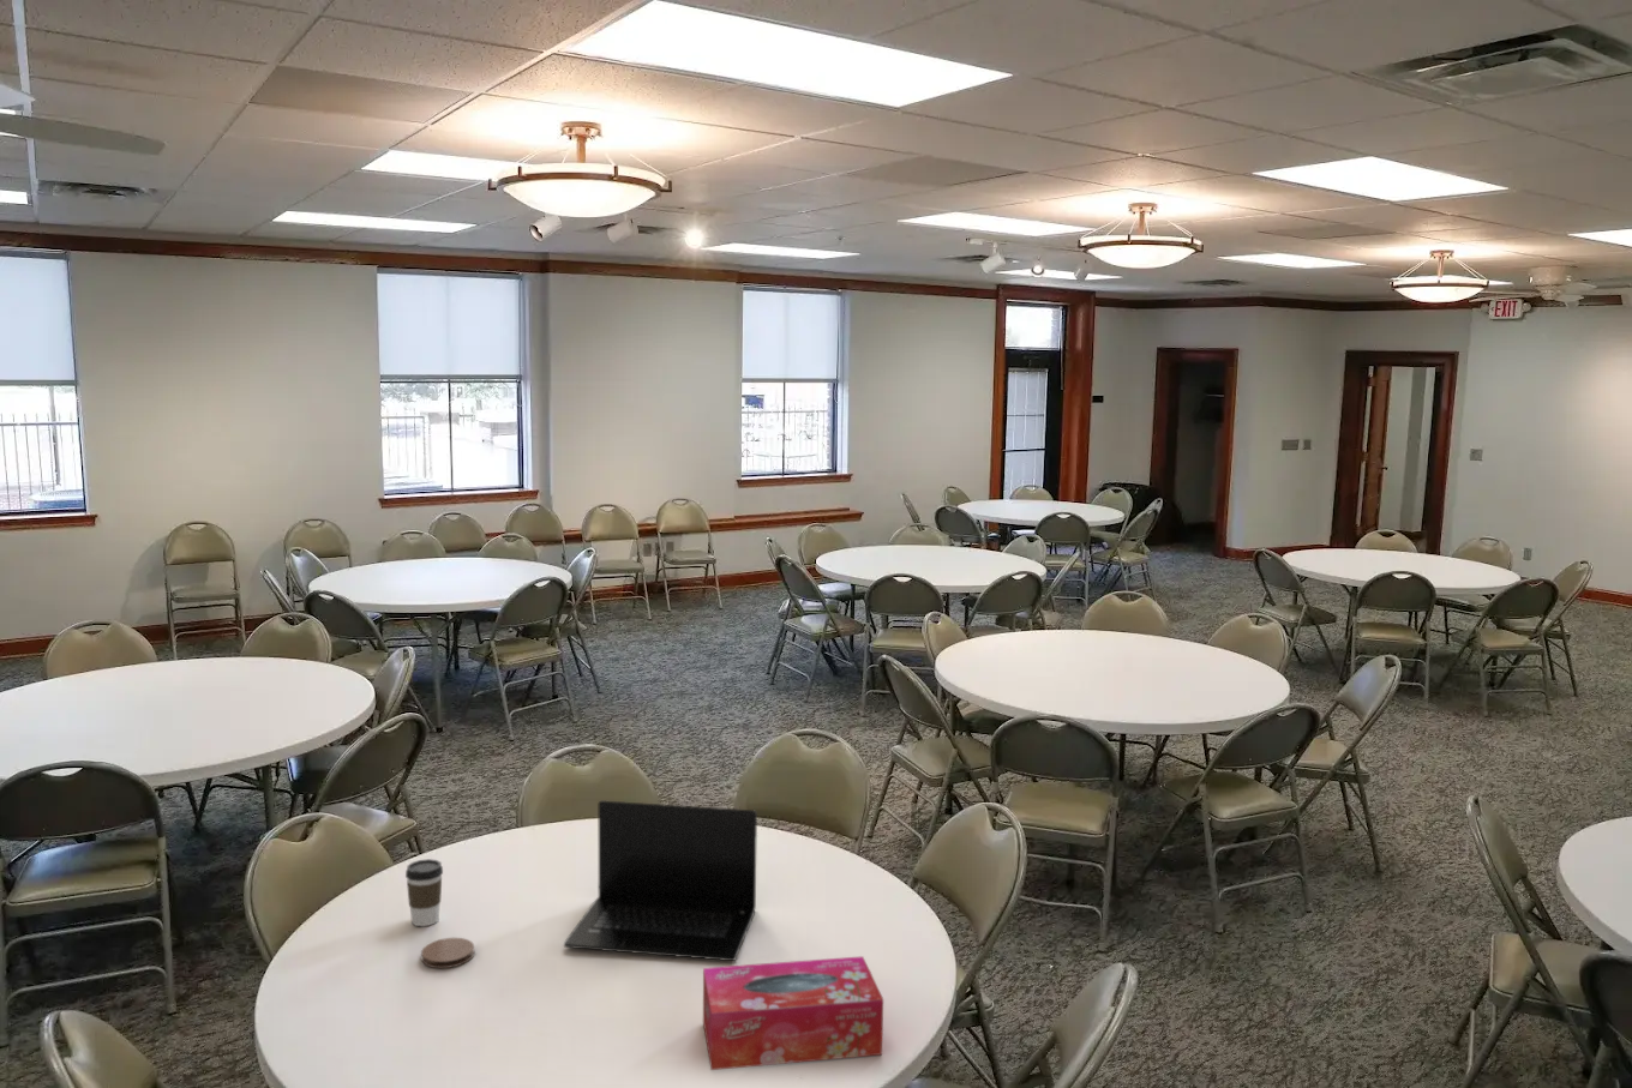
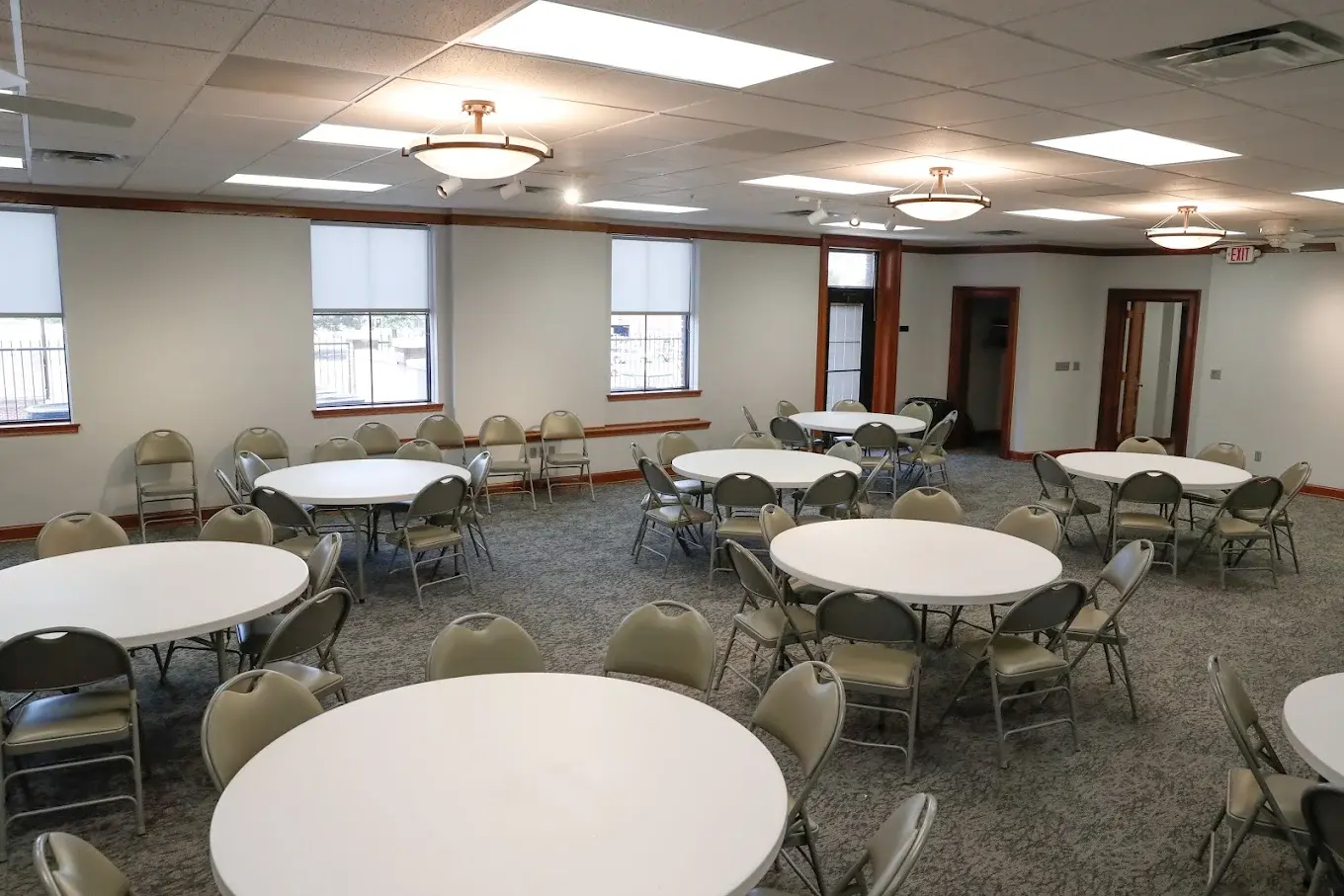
- laptop [562,799,759,962]
- tissue box [702,954,884,1071]
- coffee cup [404,857,444,928]
- coaster [420,937,475,969]
